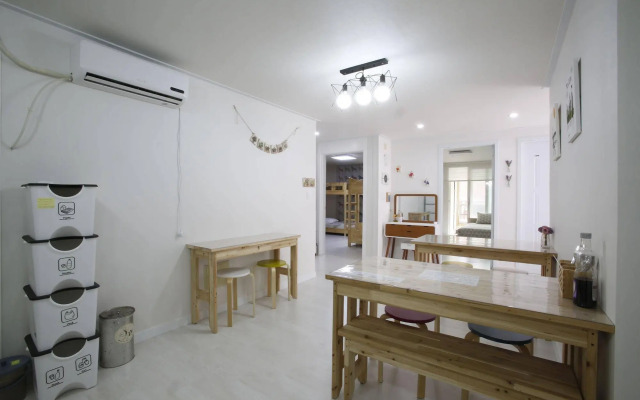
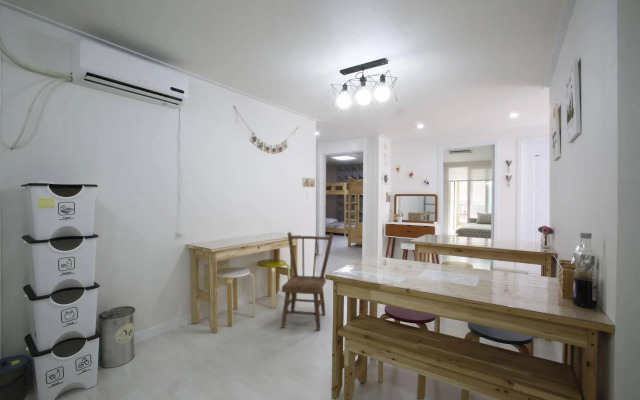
+ dining chair [280,231,334,331]
